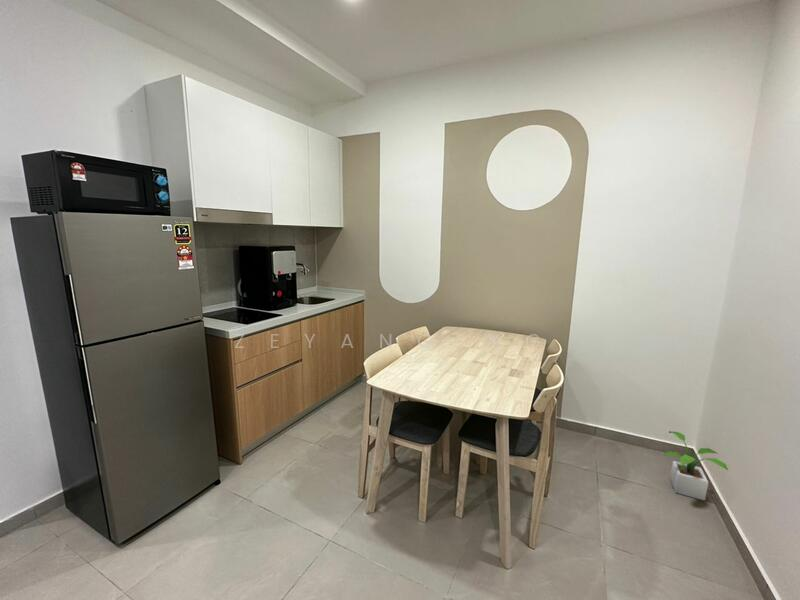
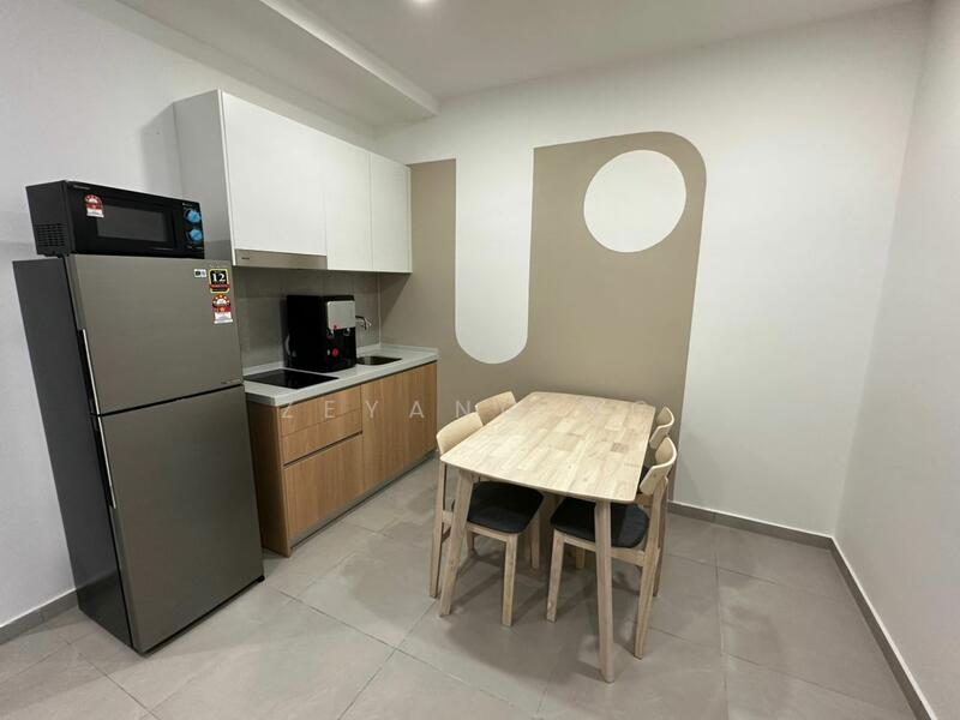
- potted plant [663,430,729,502]
